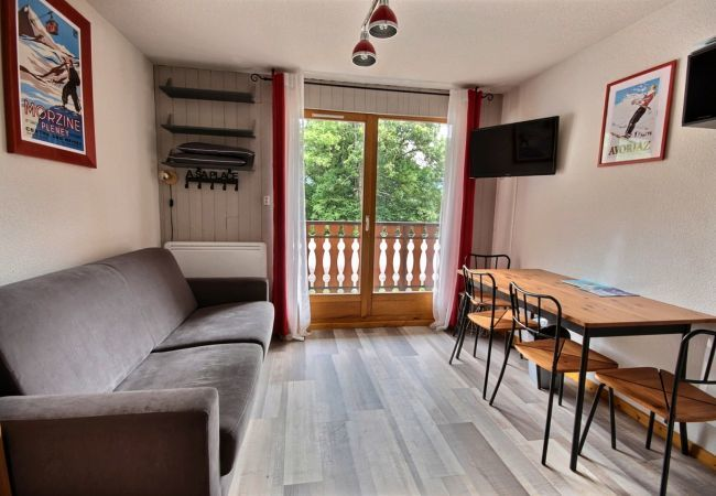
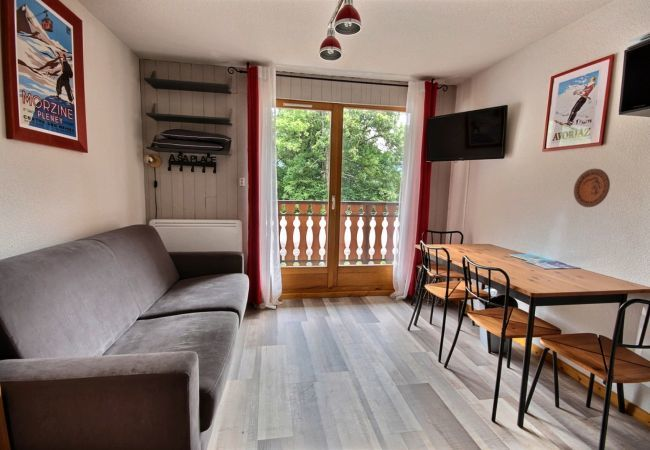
+ decorative plate [573,168,611,208]
